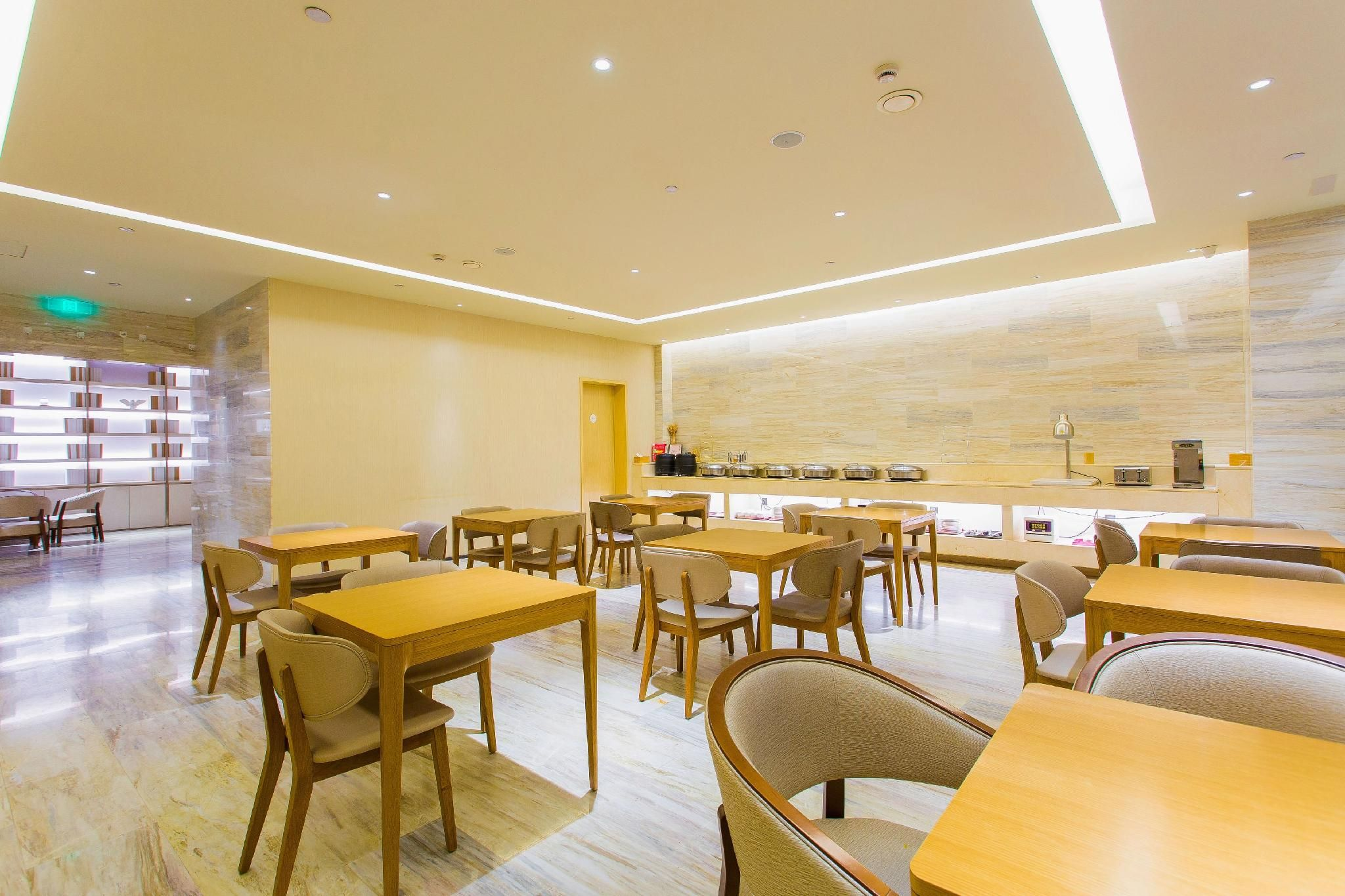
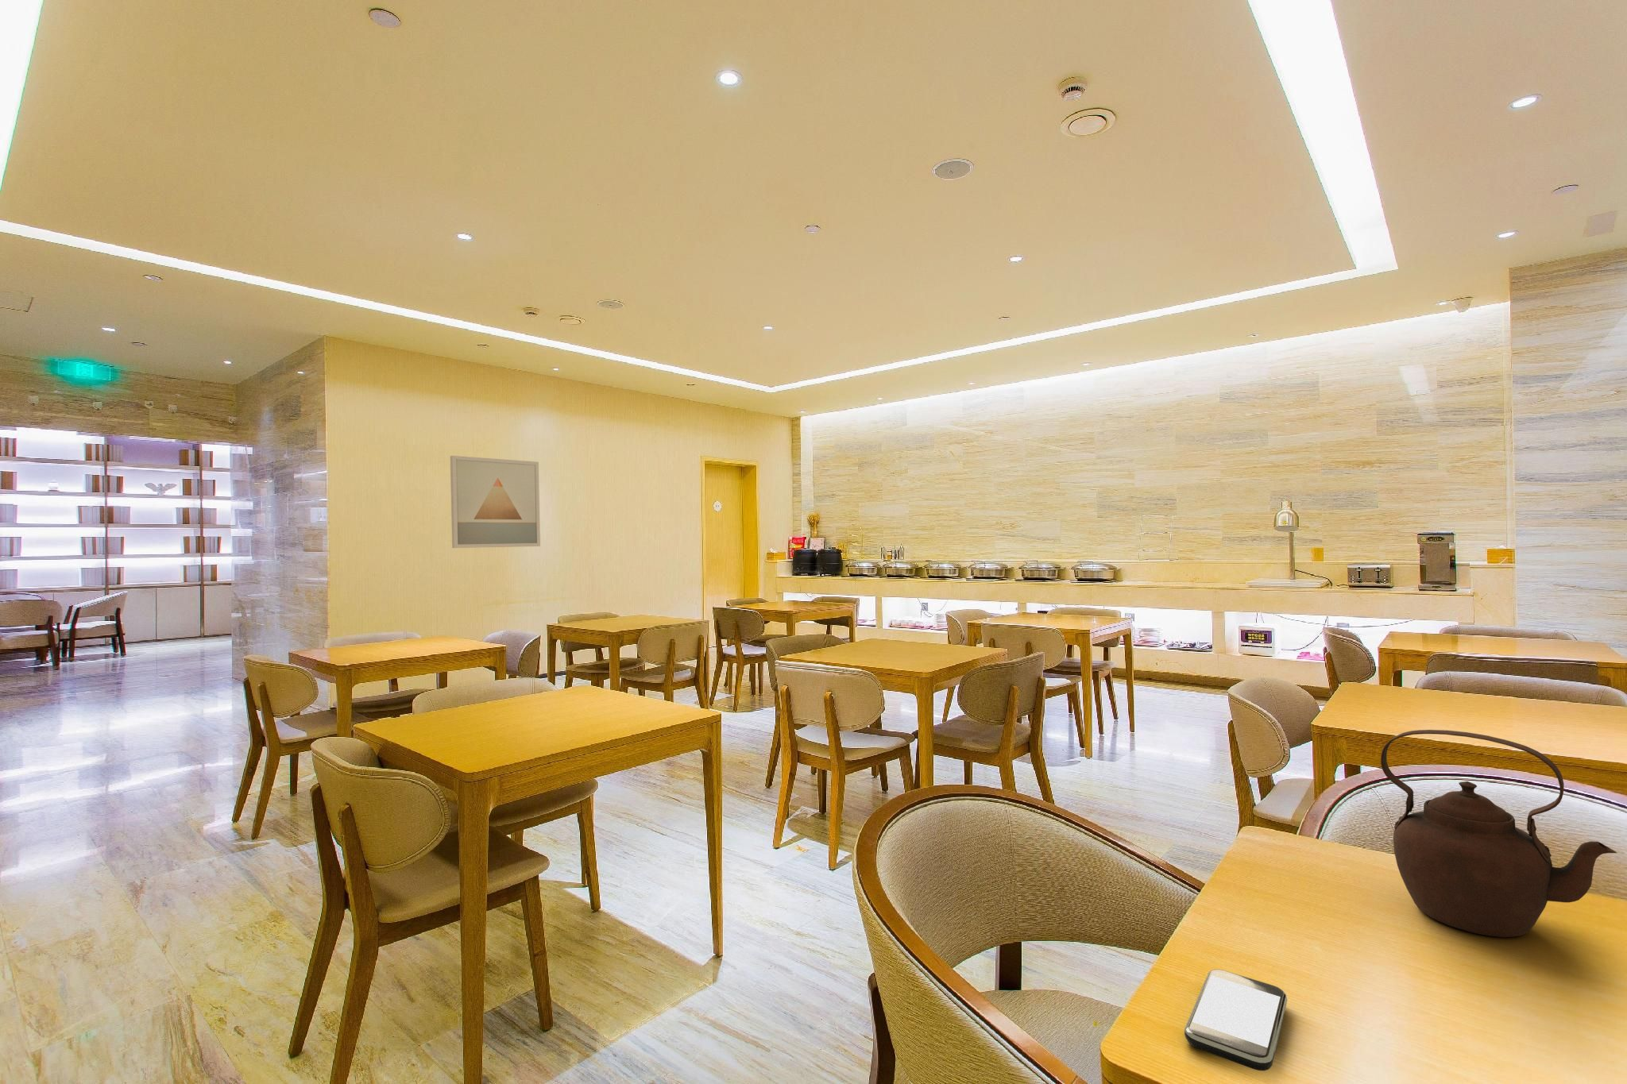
+ teapot [1380,730,1617,938]
+ smartphone [1184,969,1288,1071]
+ wall art [450,455,541,549]
